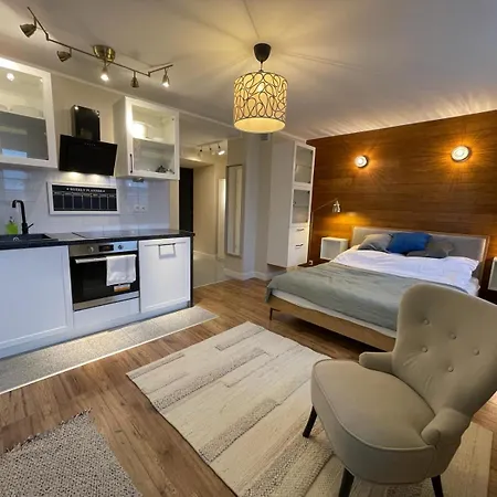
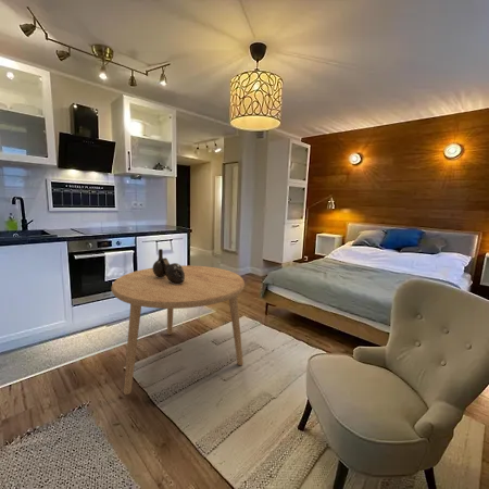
+ dining table [110,264,246,396]
+ decorative vase [151,248,185,284]
